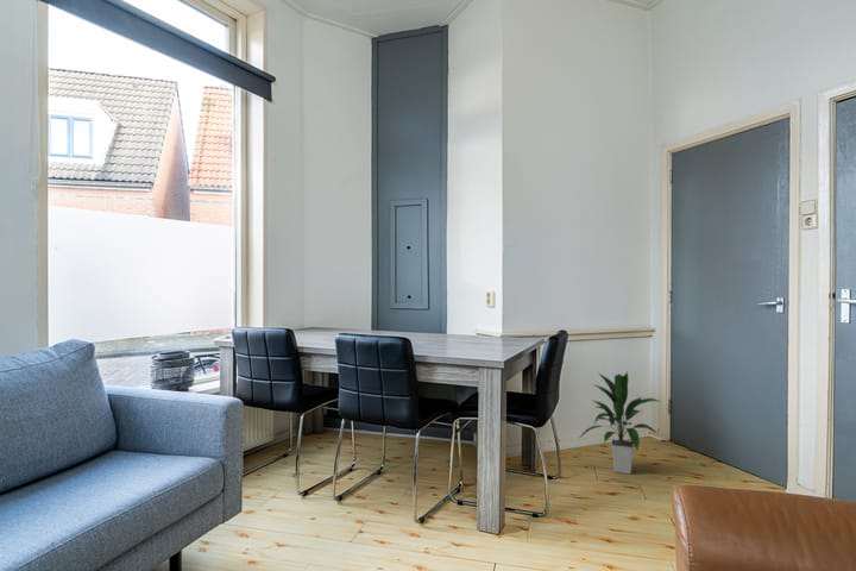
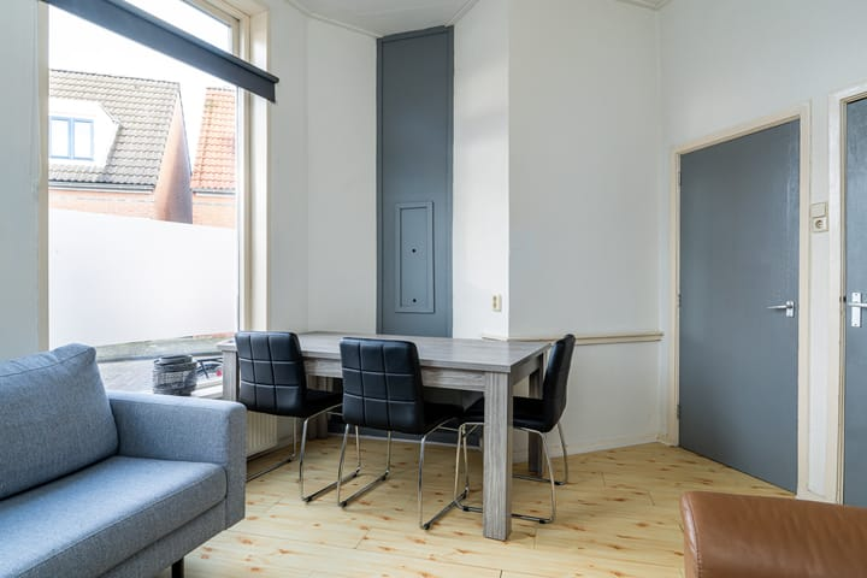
- indoor plant [578,370,660,475]
